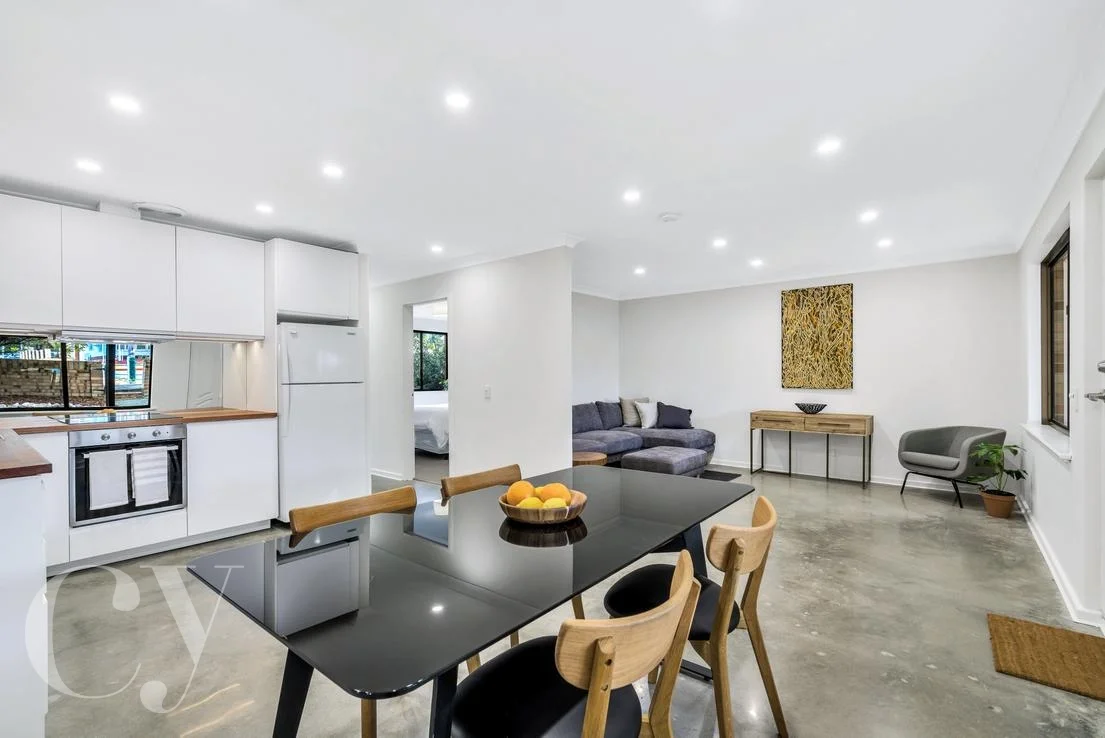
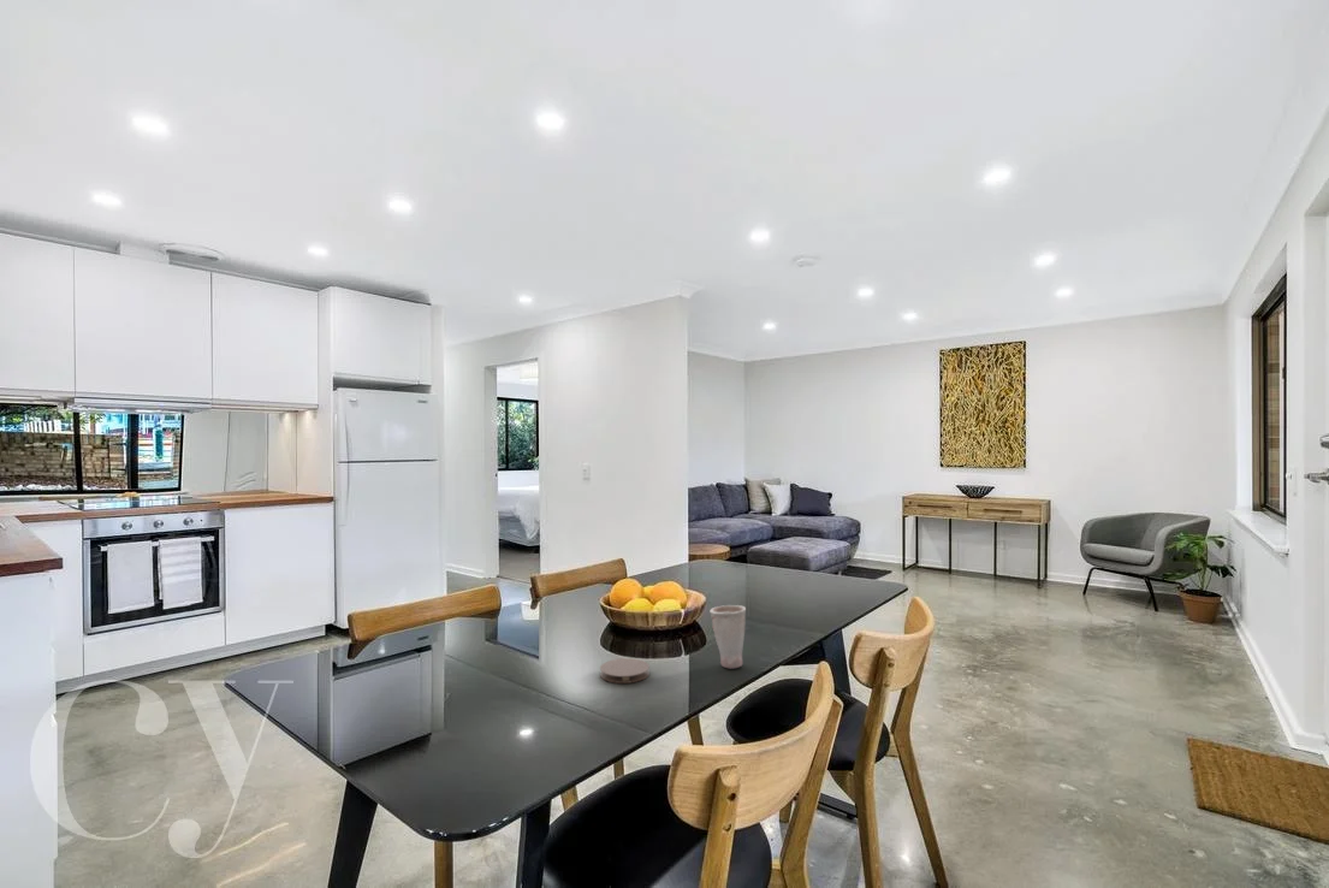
+ cup [708,604,747,670]
+ coaster [599,657,651,685]
